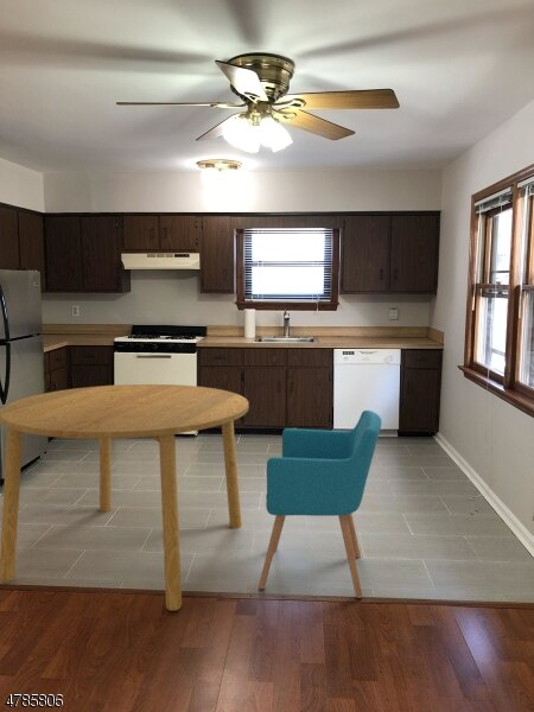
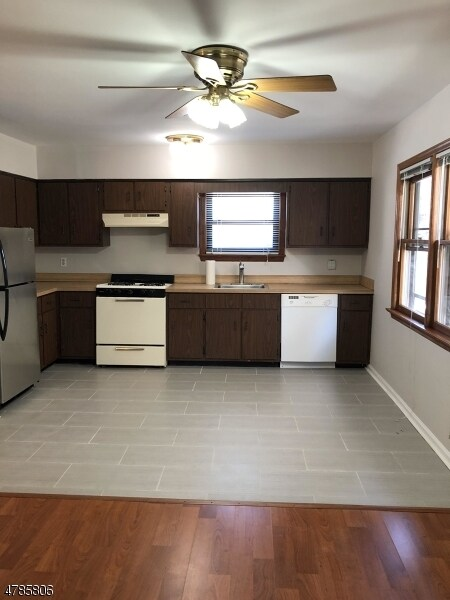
- dining table [0,383,250,612]
- chair [258,409,382,599]
